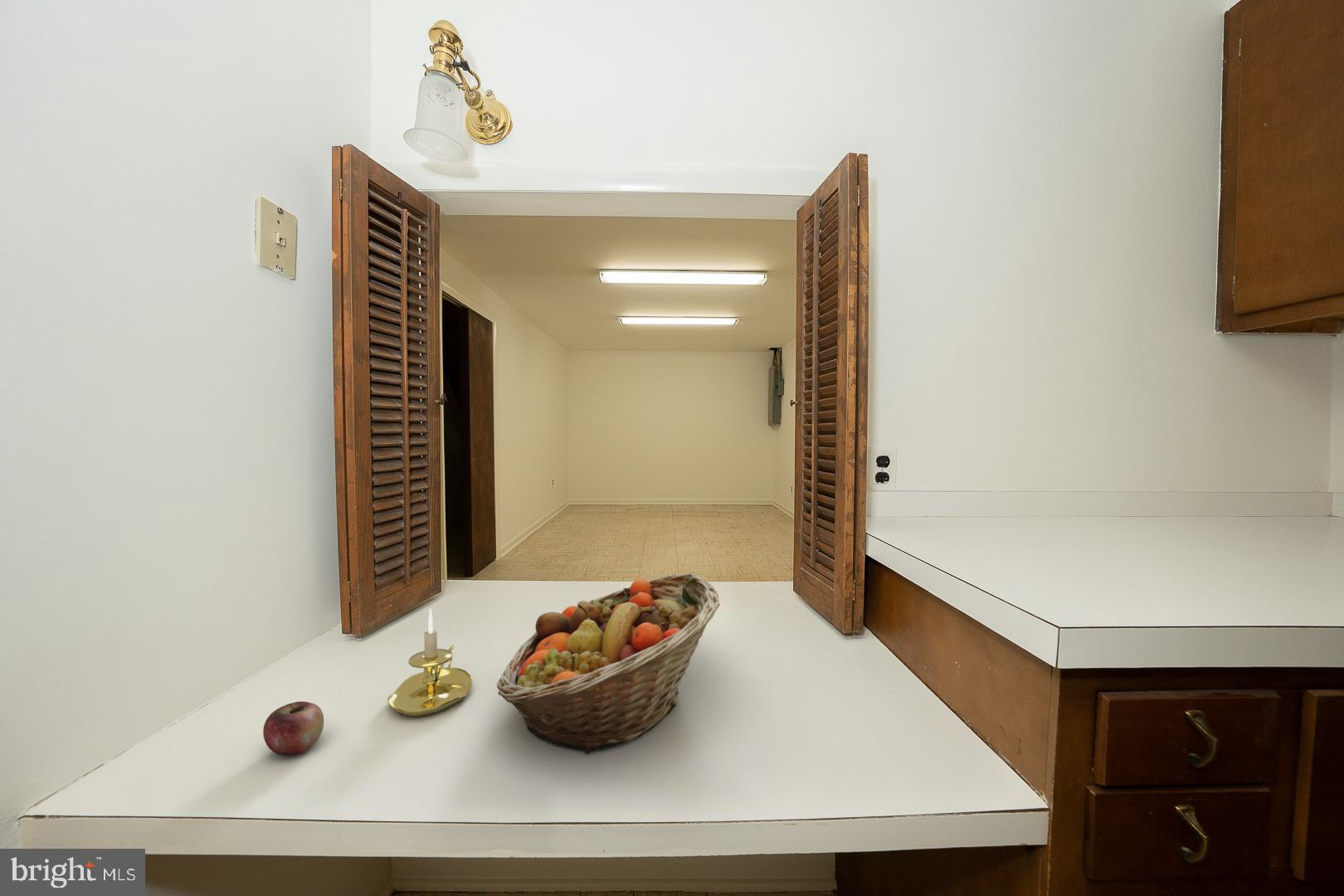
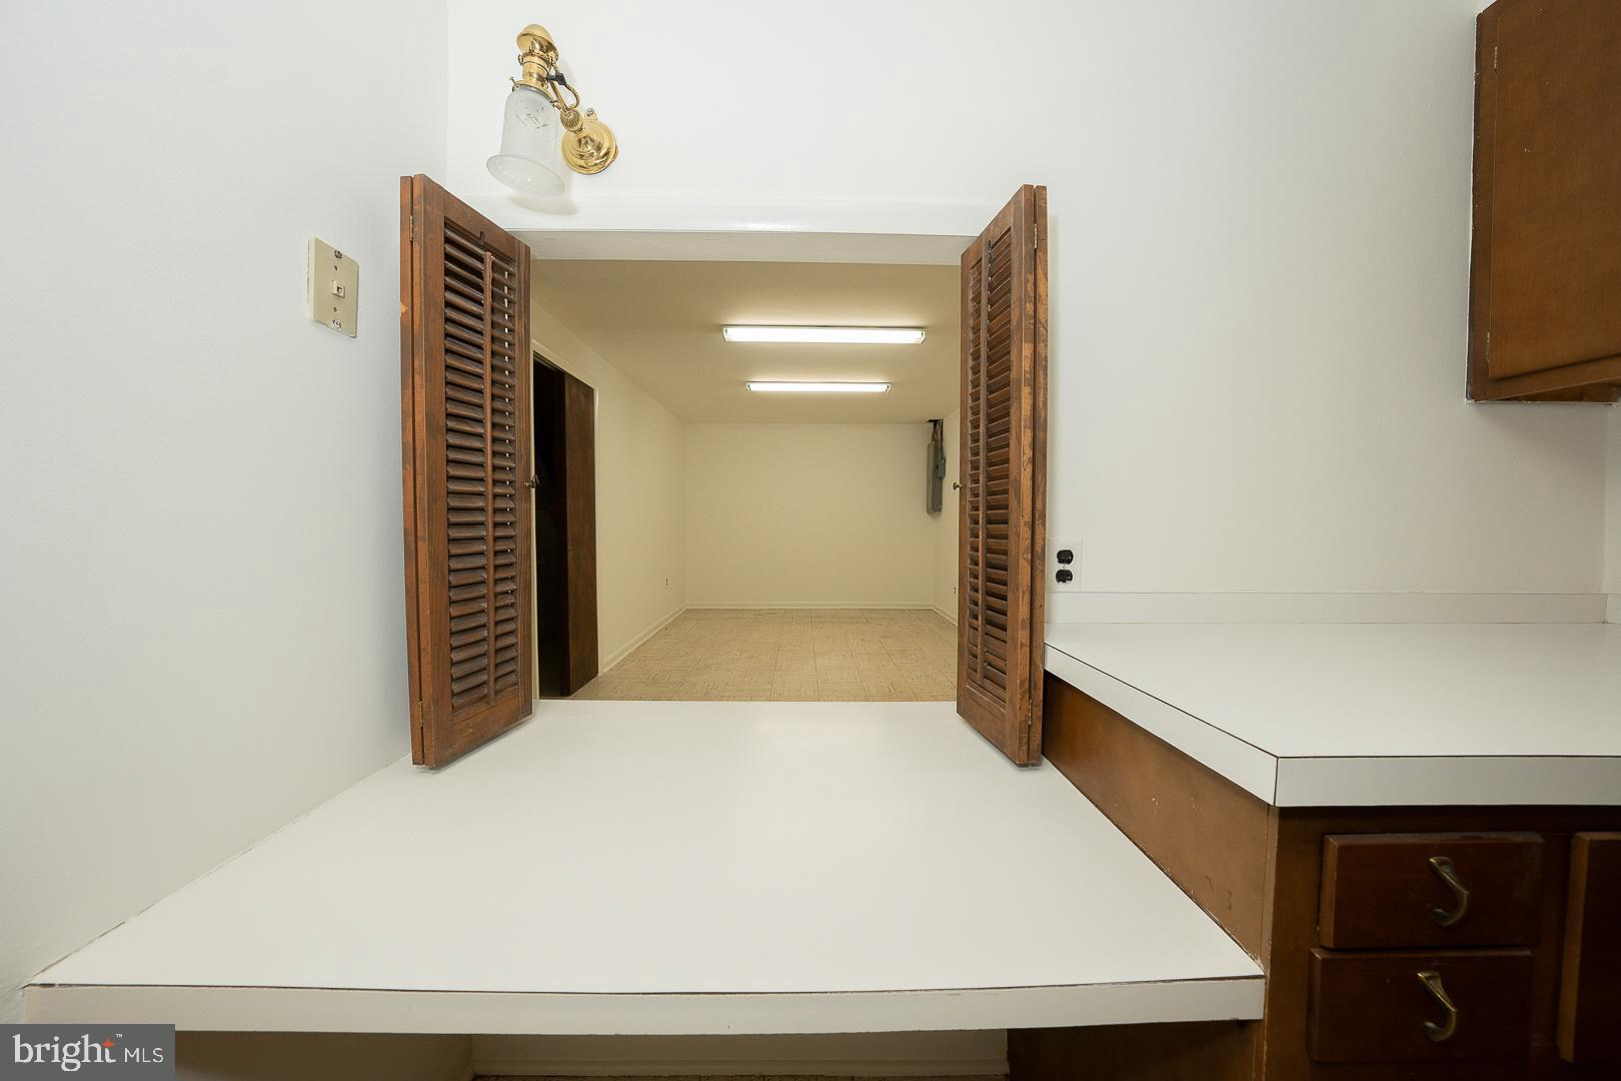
- fruit basket [496,572,721,754]
- apple [262,701,324,757]
- candle holder [387,608,473,718]
